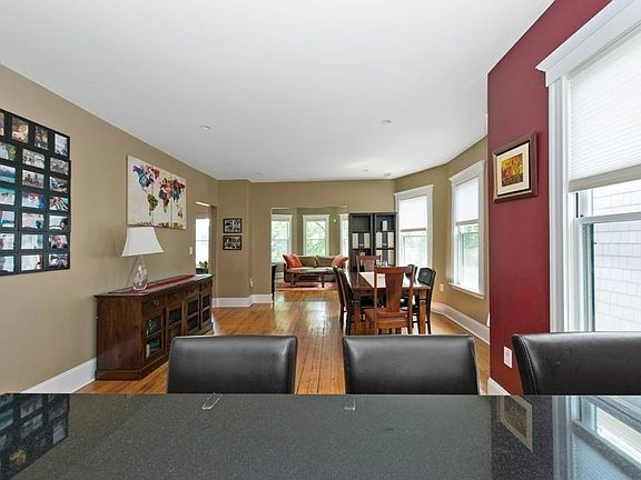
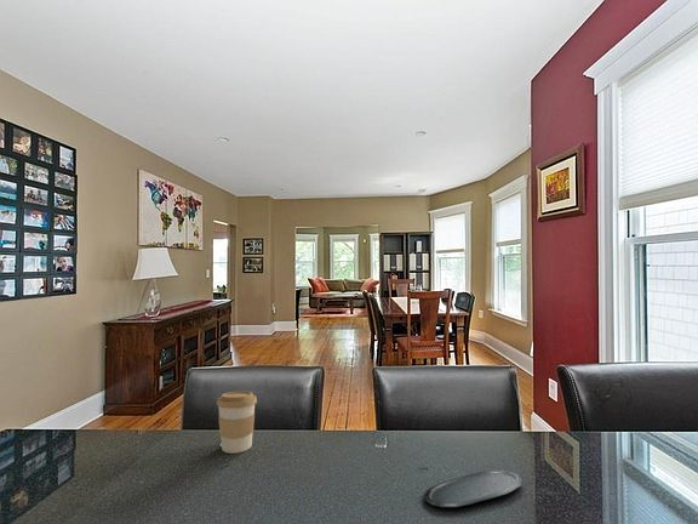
+ oval tray [423,469,522,508]
+ coffee cup [216,391,258,455]
